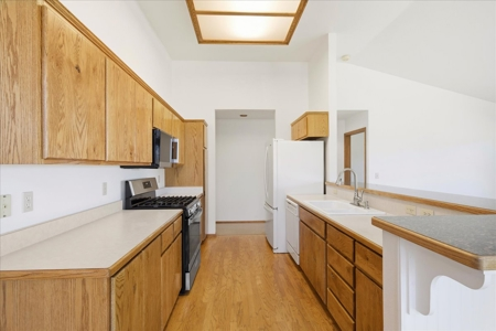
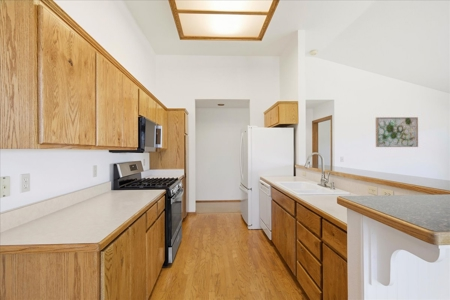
+ wall art [375,116,419,148]
